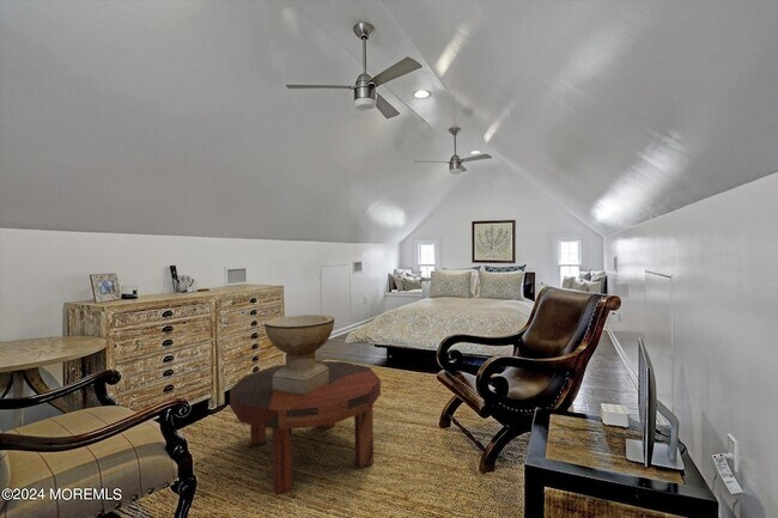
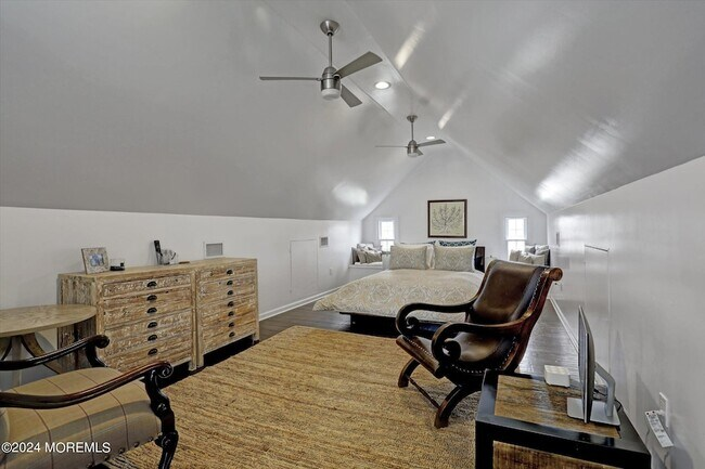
- decorative bowl [263,313,335,395]
- coffee table [229,360,382,495]
